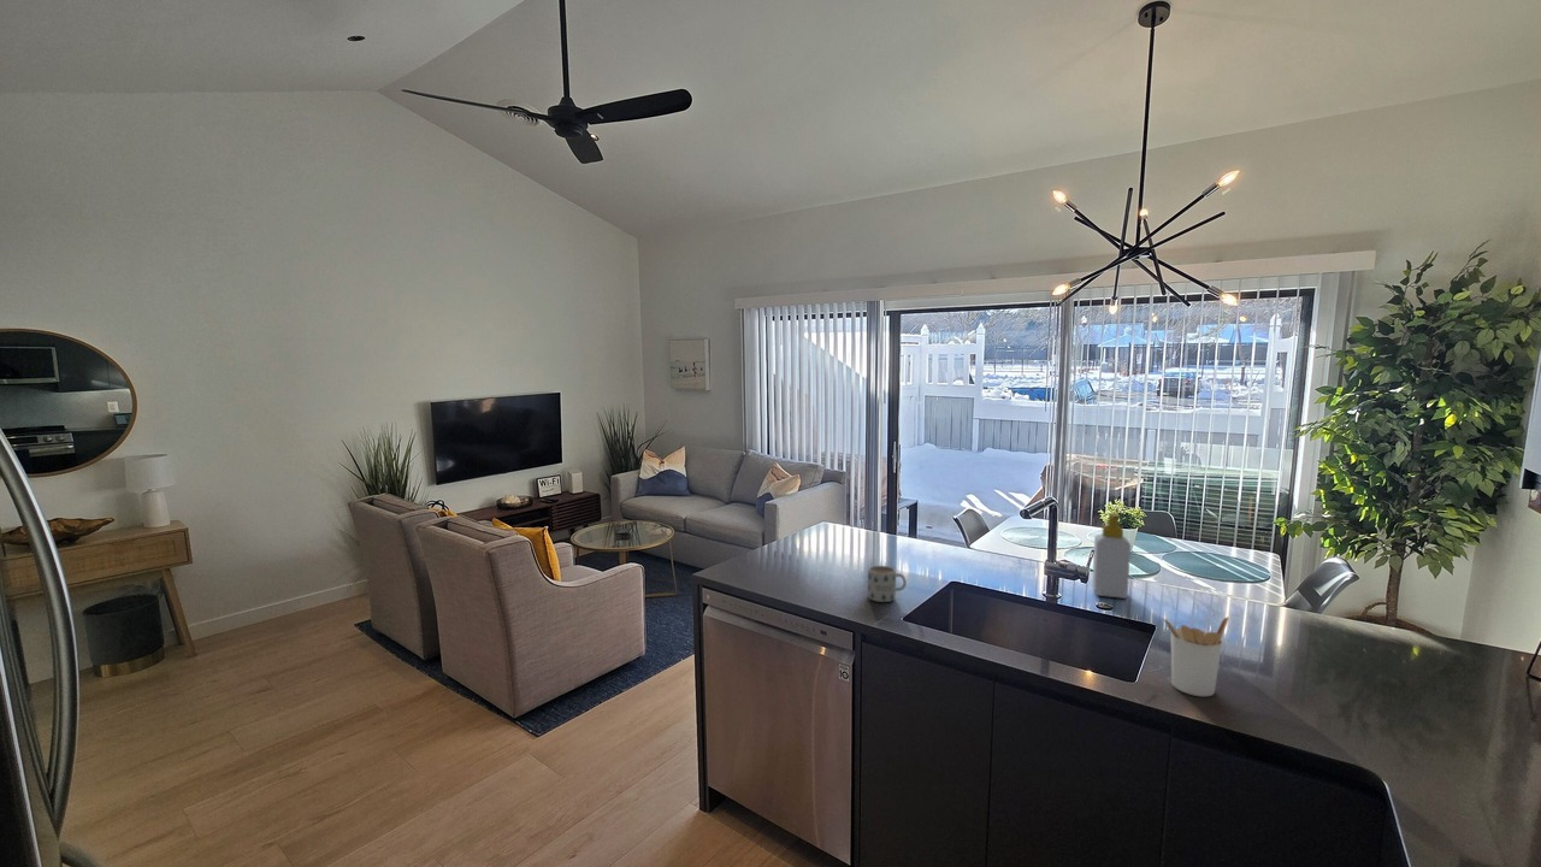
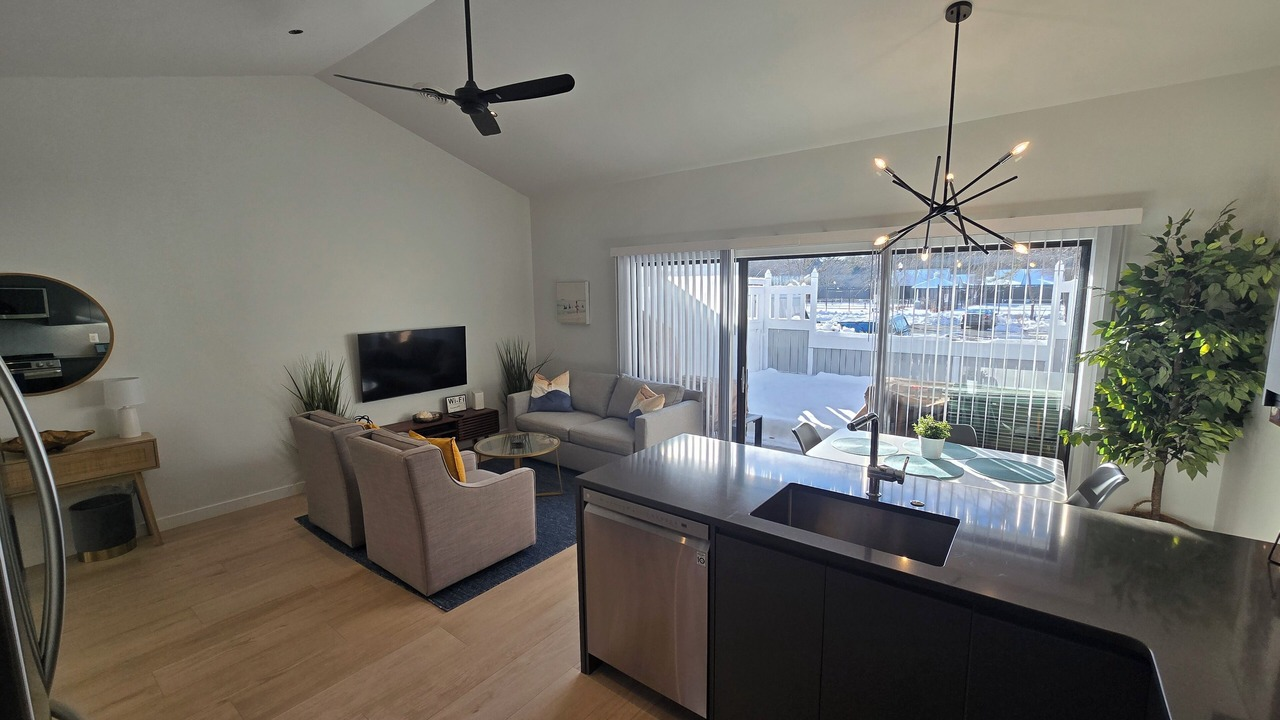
- utensil holder [1162,615,1230,697]
- mug [867,565,908,603]
- soap bottle [1091,512,1132,600]
